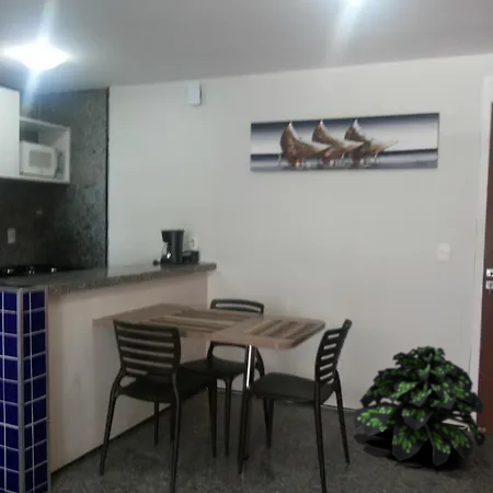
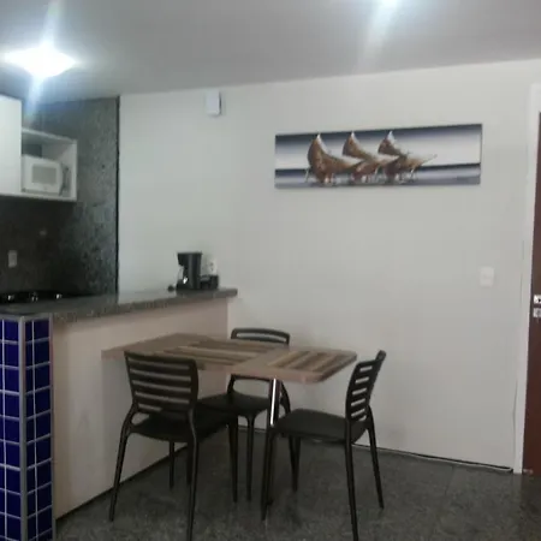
- potted plant [352,345,486,468]
